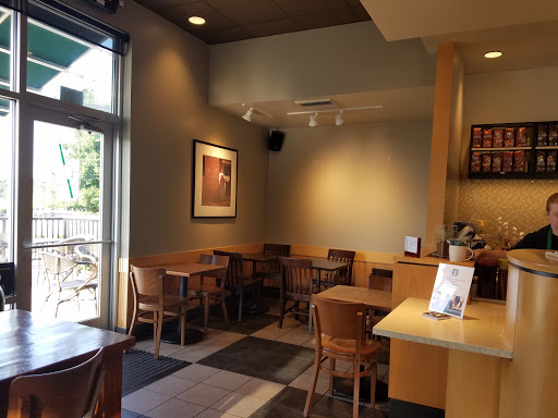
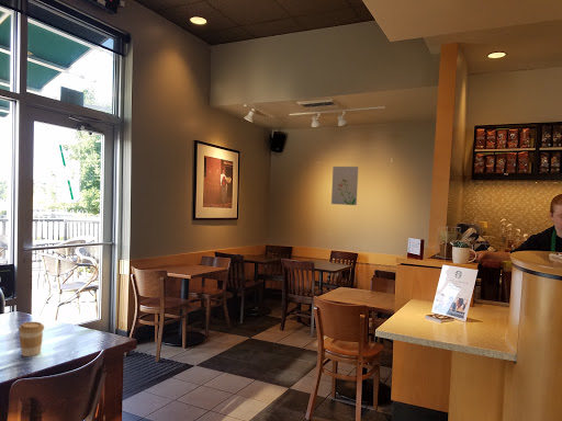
+ wall art [330,166,359,206]
+ coffee cup [18,321,45,357]
